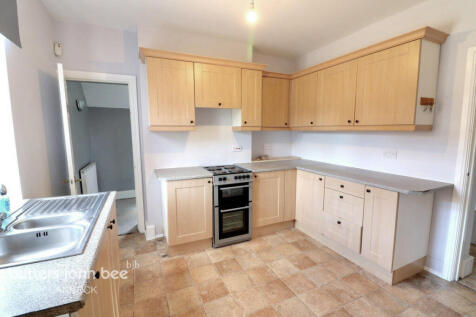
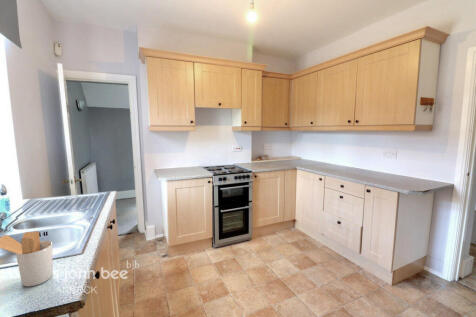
+ utensil holder [0,230,54,287]
